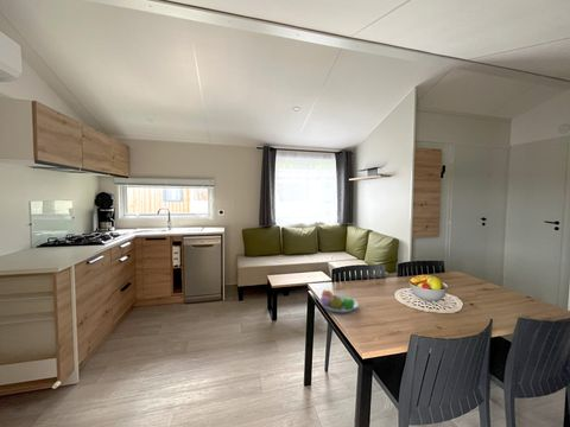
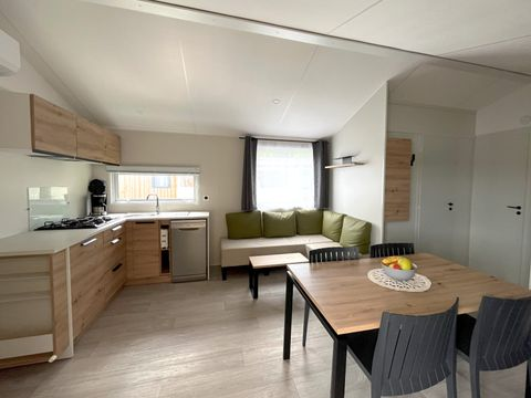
- fruit bowl [318,288,360,313]
